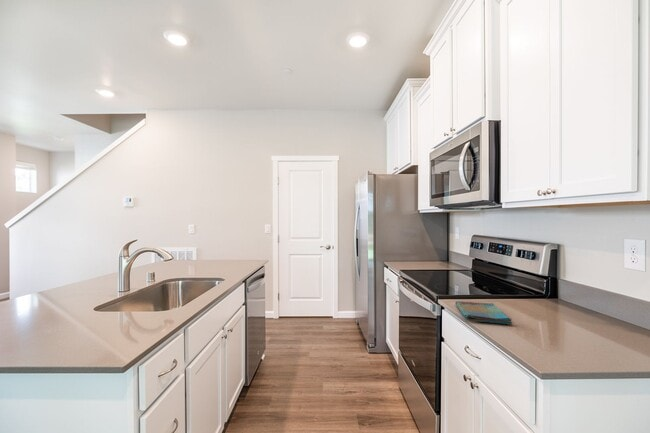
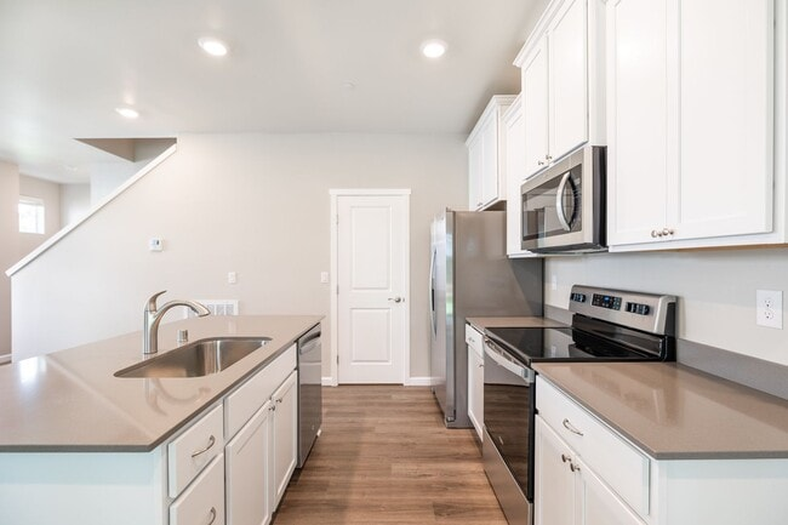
- dish towel [454,300,513,325]
